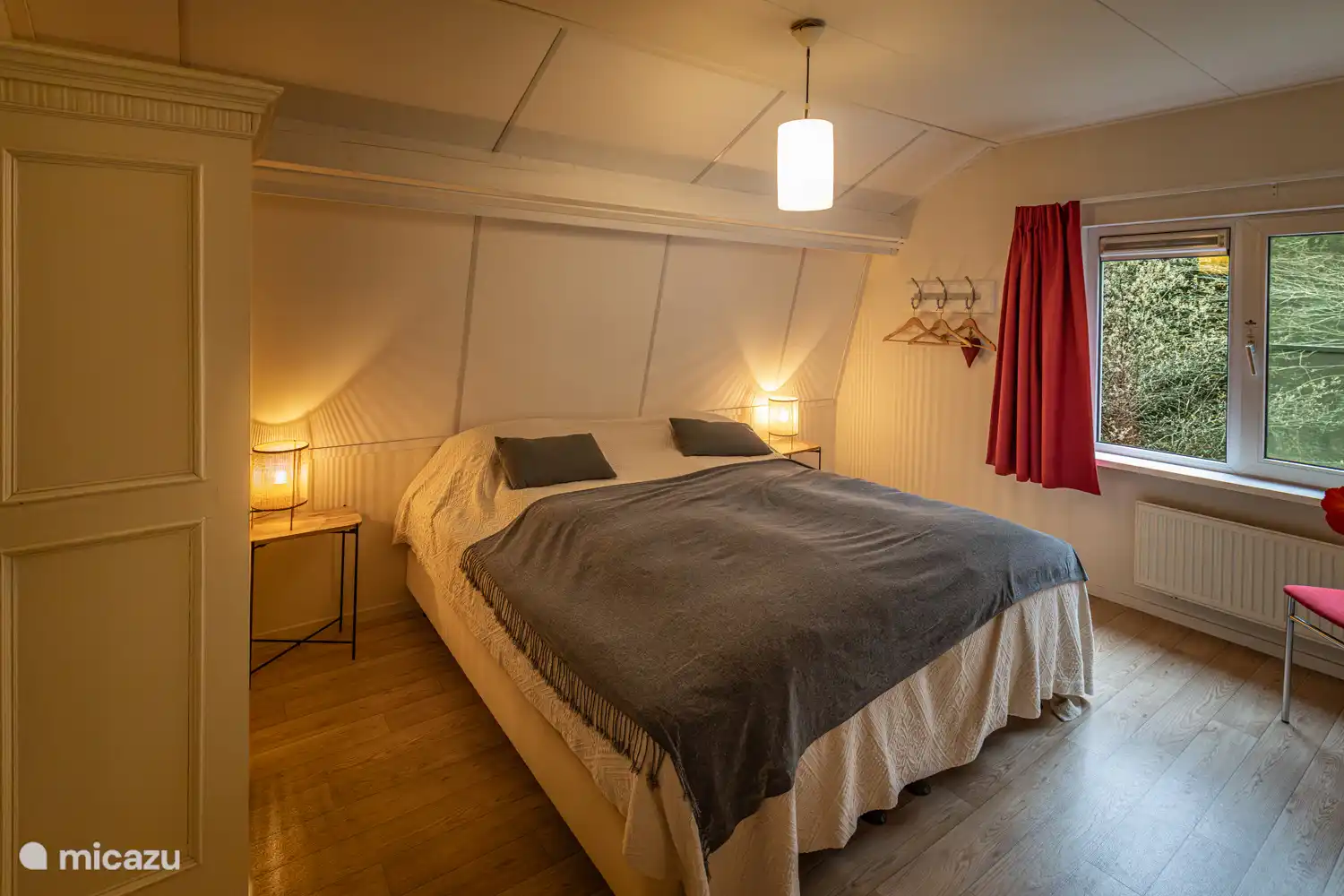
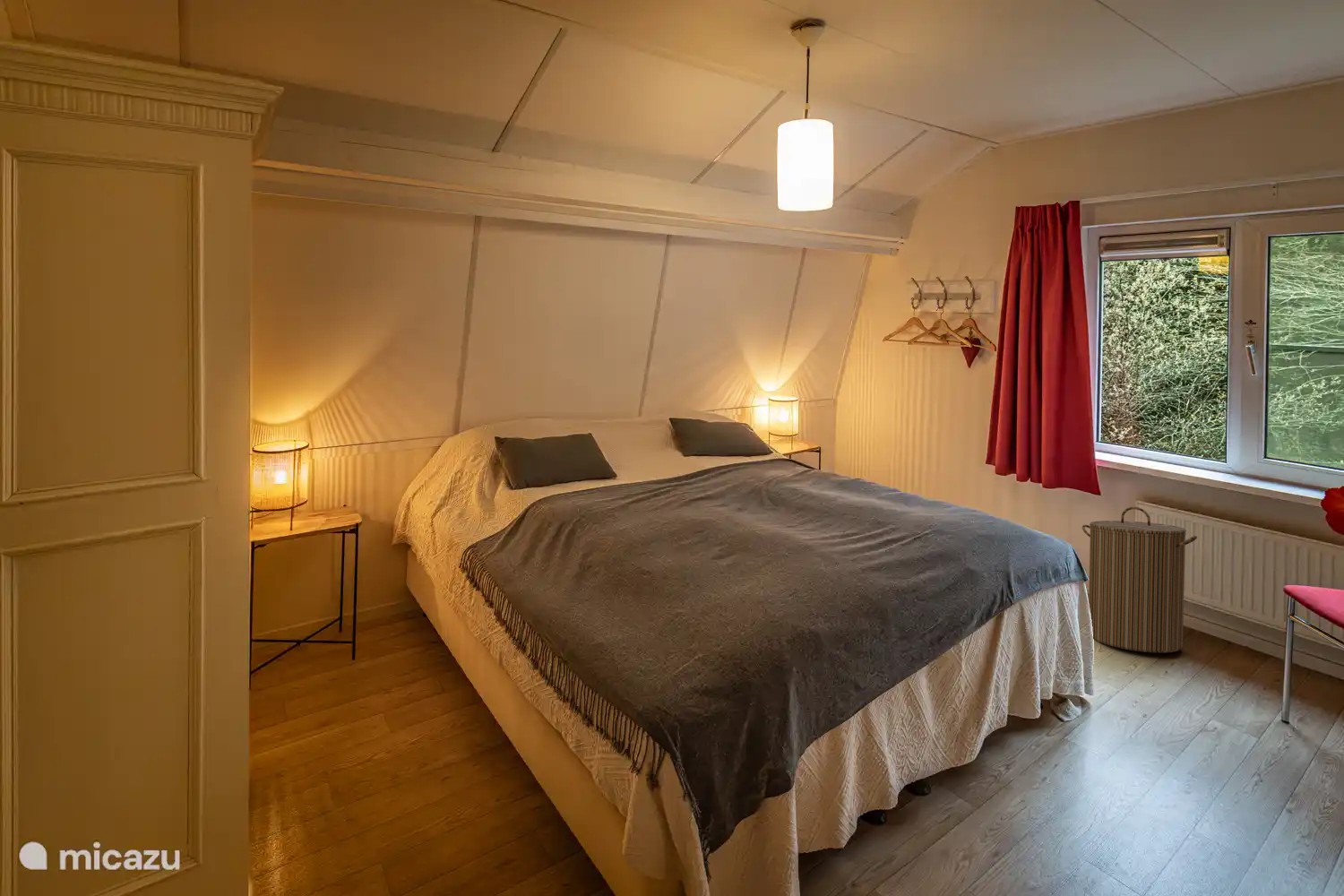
+ laundry hamper [1081,506,1198,653]
